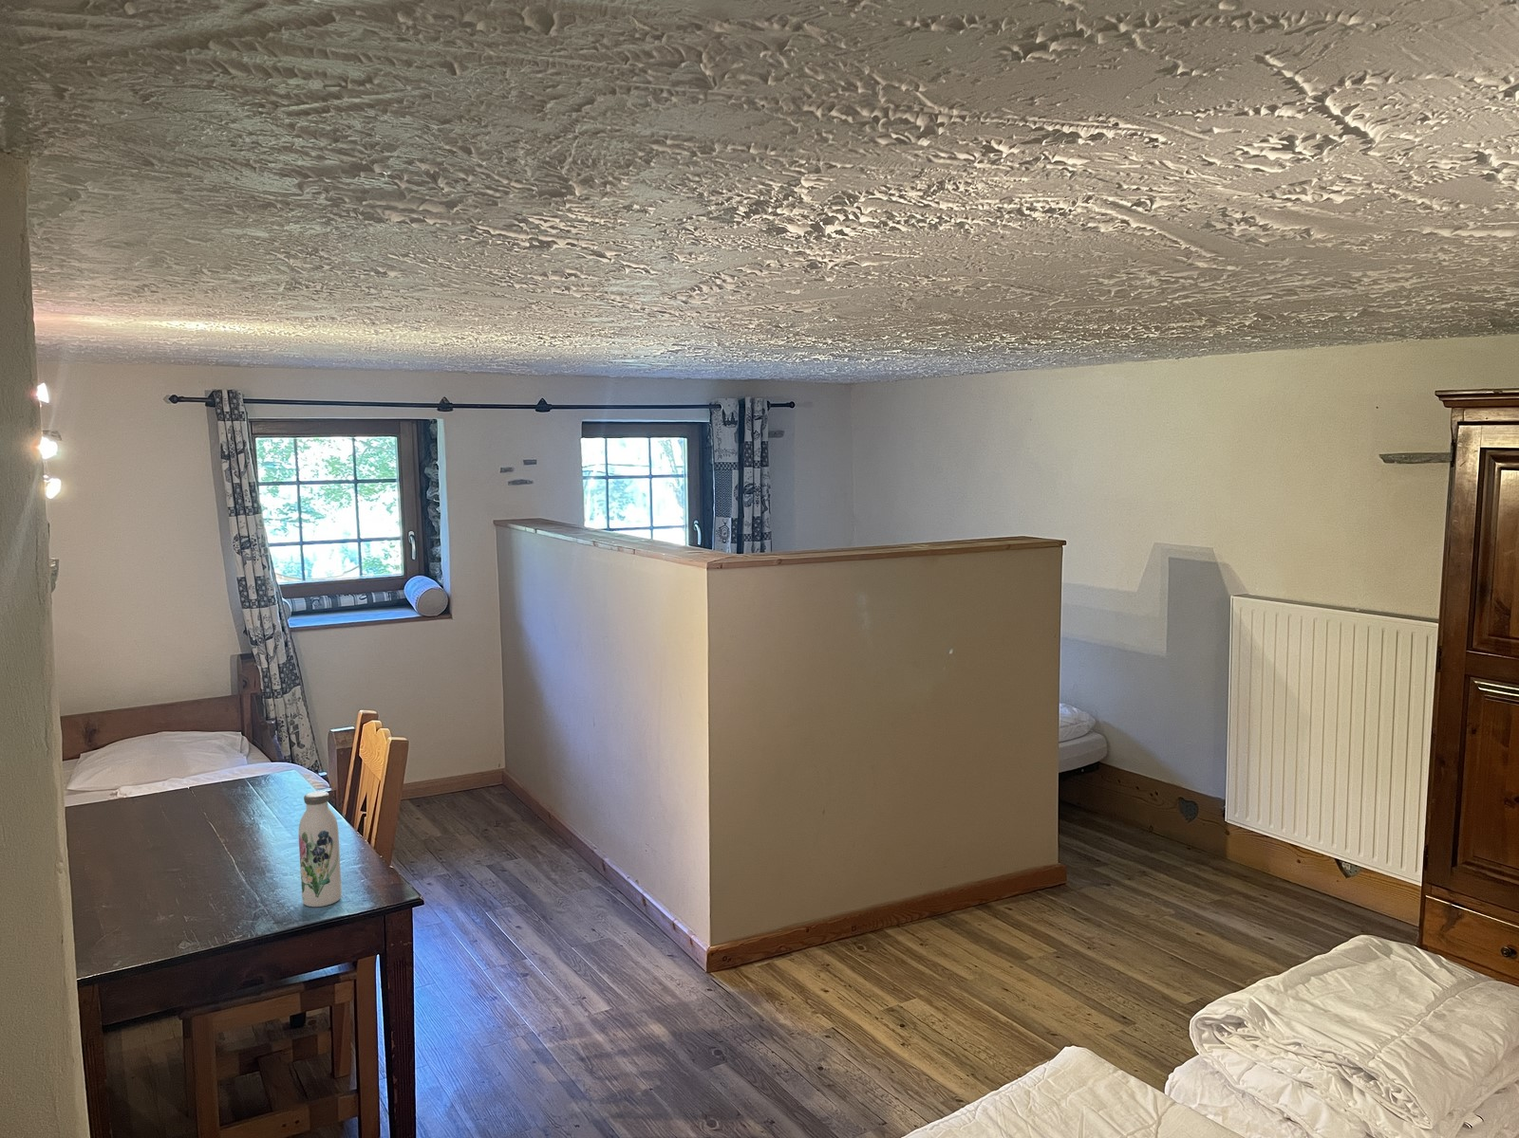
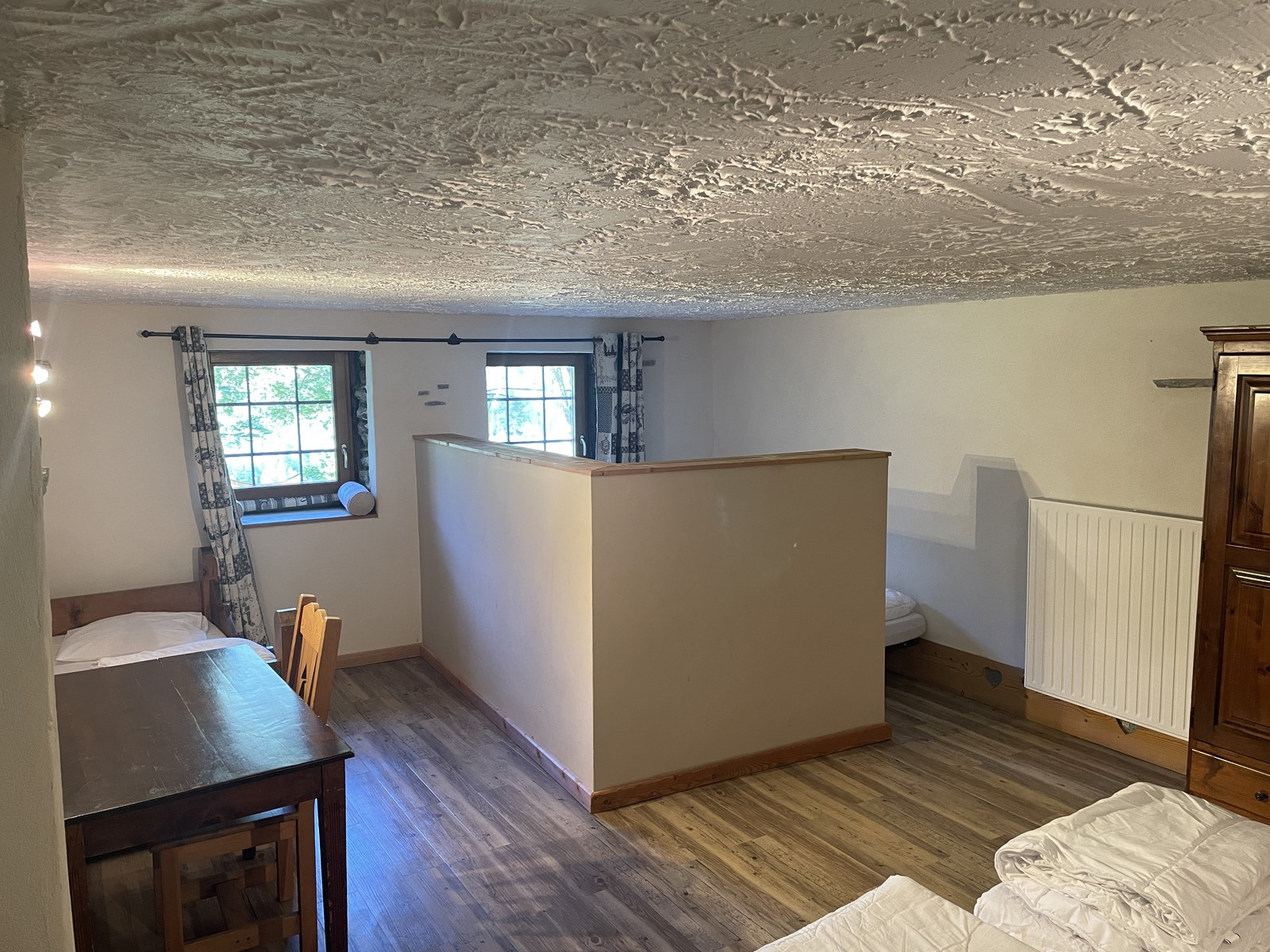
- water bottle [298,790,343,907]
